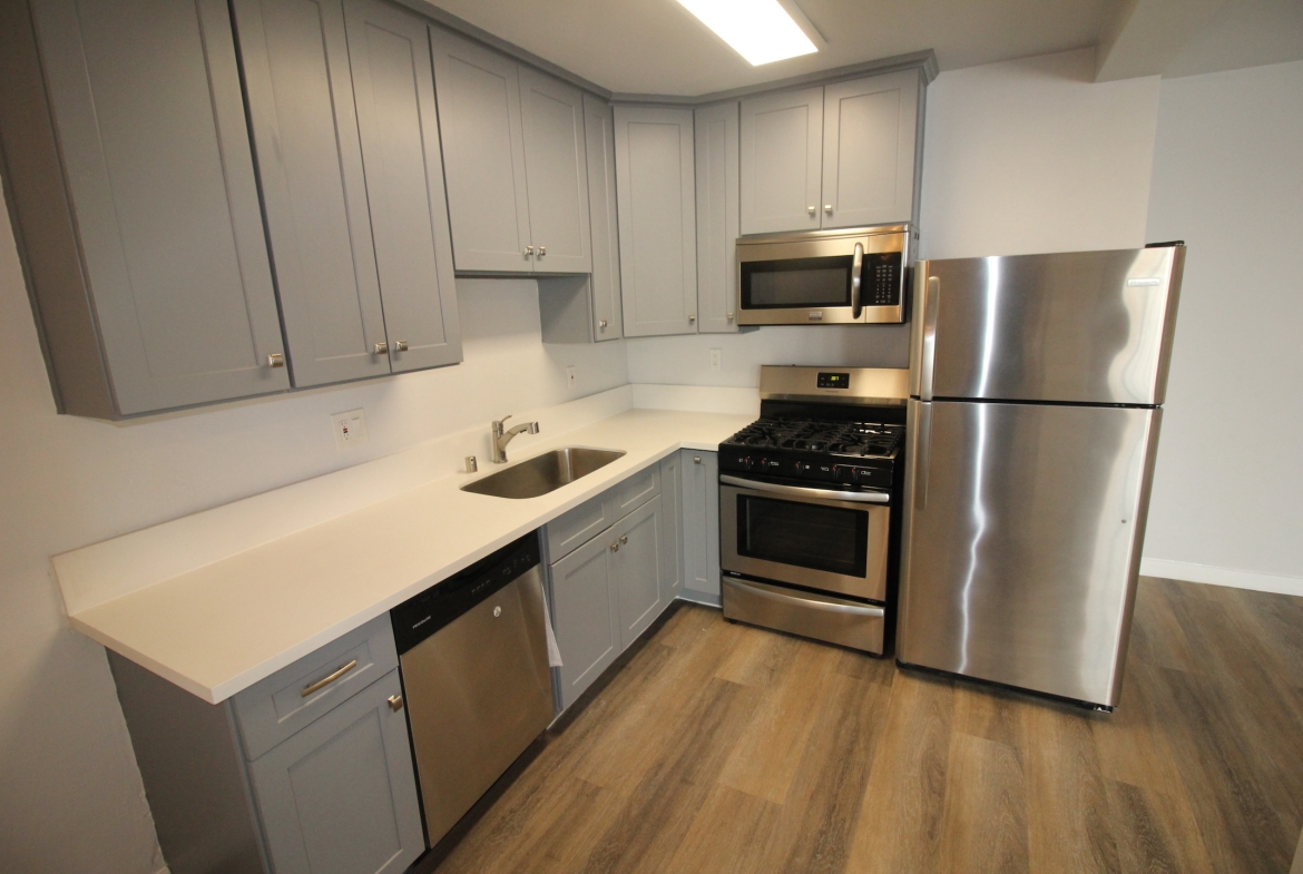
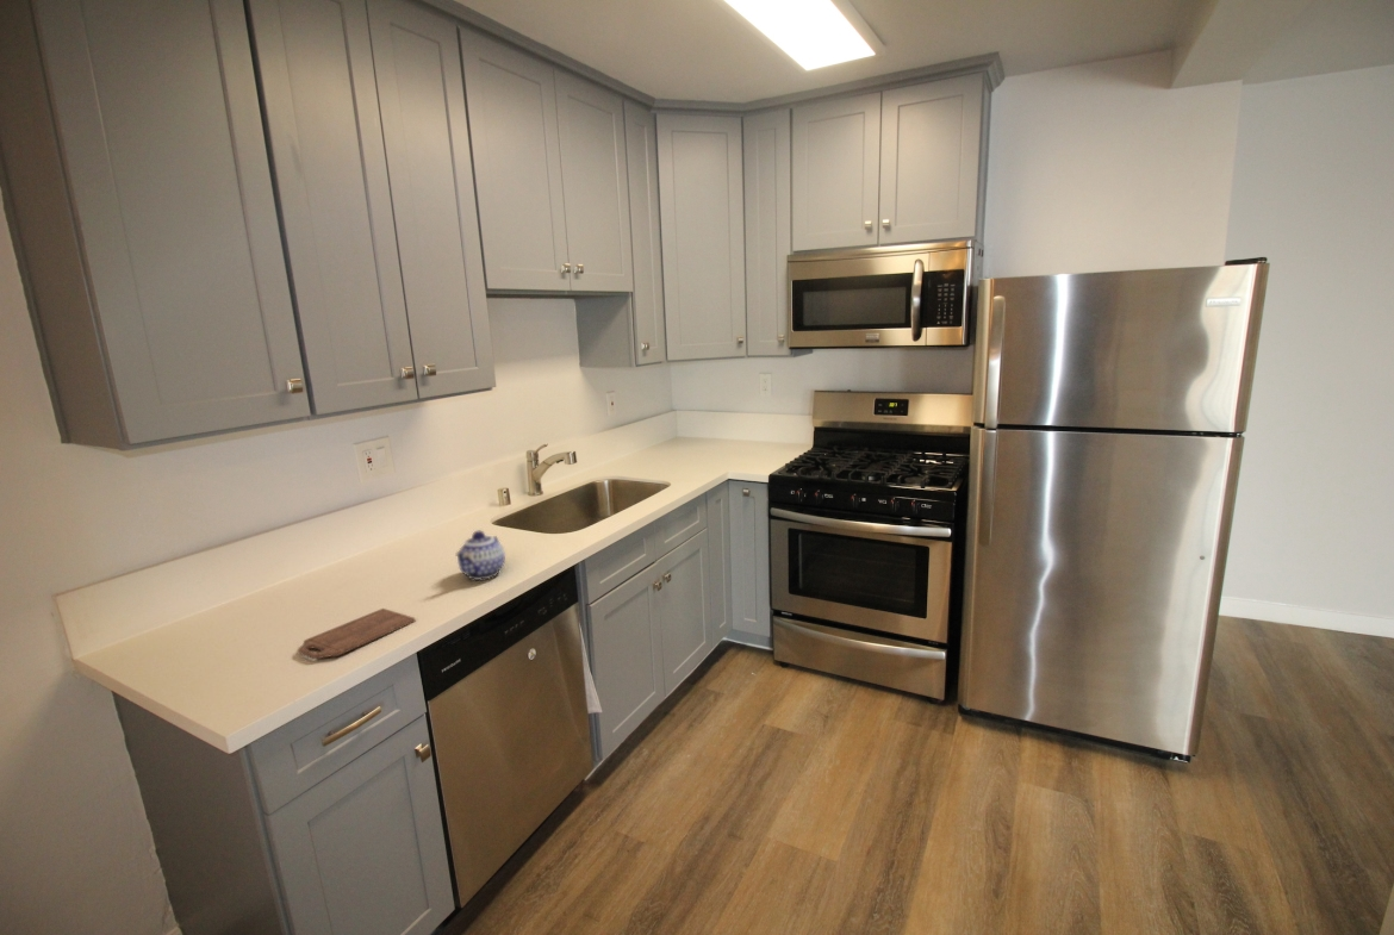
+ cutting board [298,607,417,660]
+ teapot [454,529,506,581]
